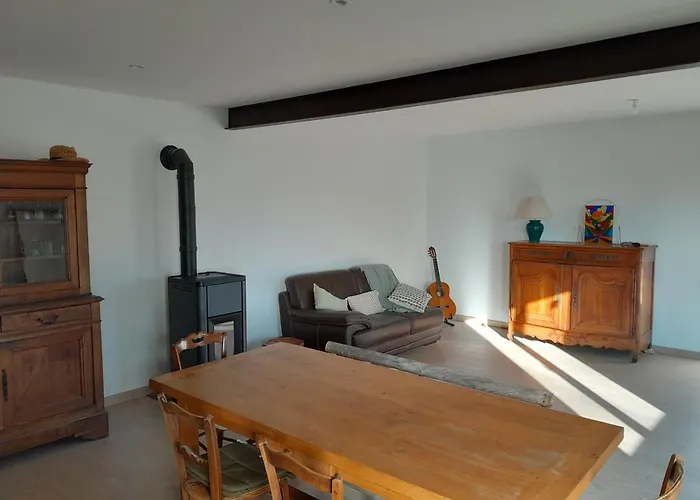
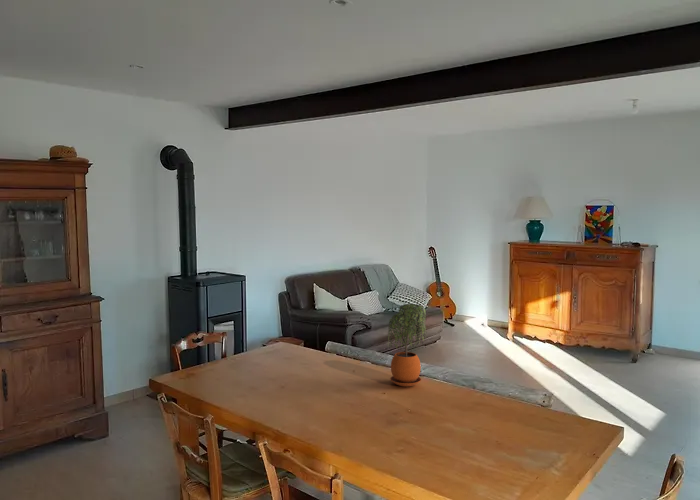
+ potted plant [387,303,428,387]
